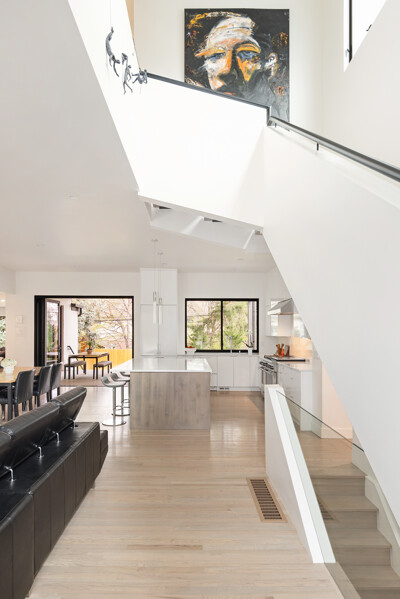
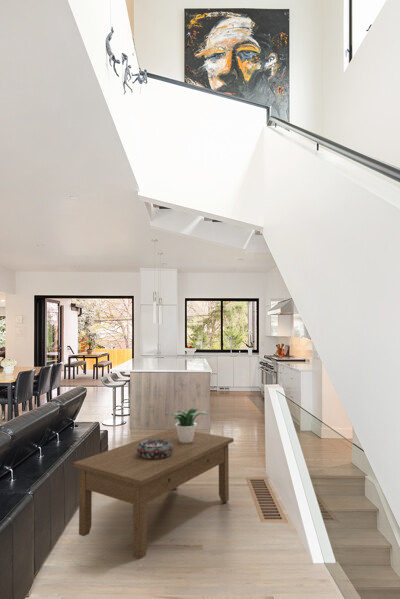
+ decorative bowl [137,439,173,459]
+ potted plant [171,407,210,443]
+ coffee table [73,427,234,560]
